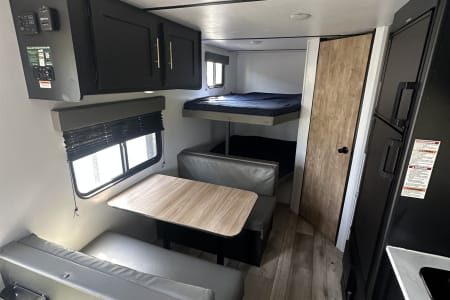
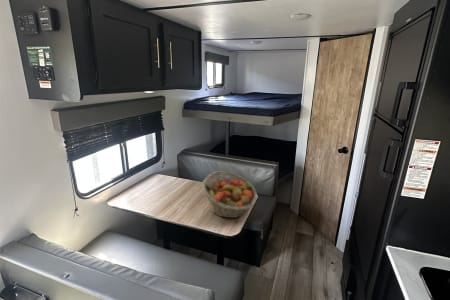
+ fruit basket [201,171,258,219]
